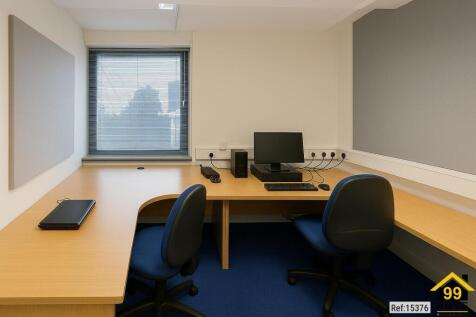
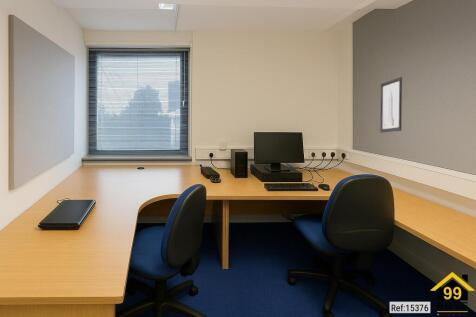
+ wall art [379,76,403,133]
